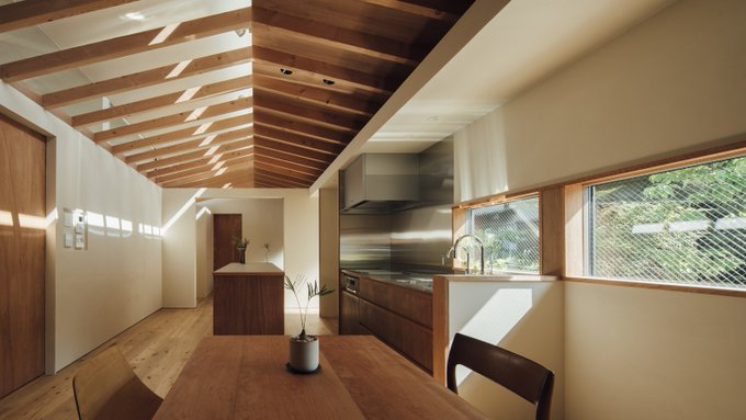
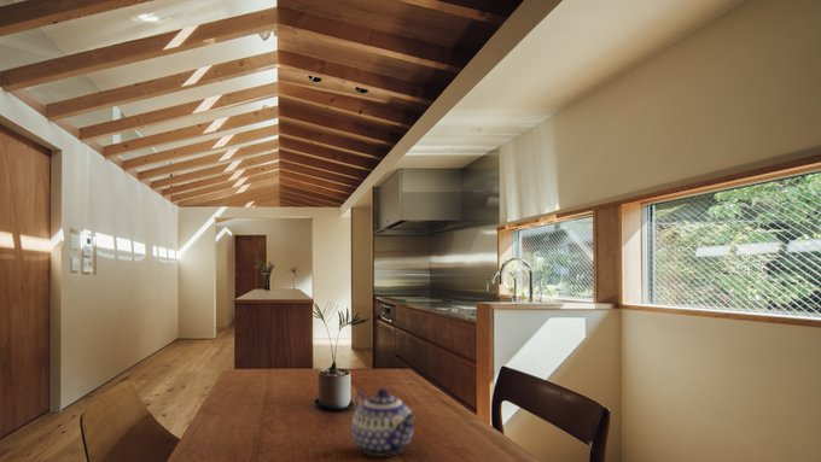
+ teapot [350,387,417,457]
